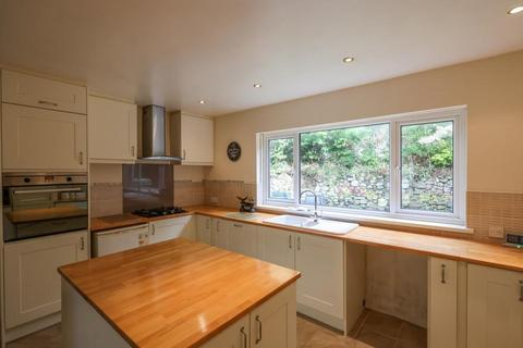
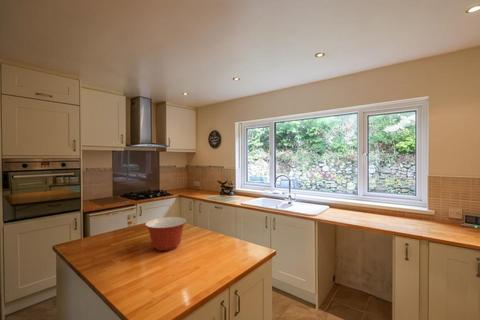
+ mixing bowl [144,216,187,252]
